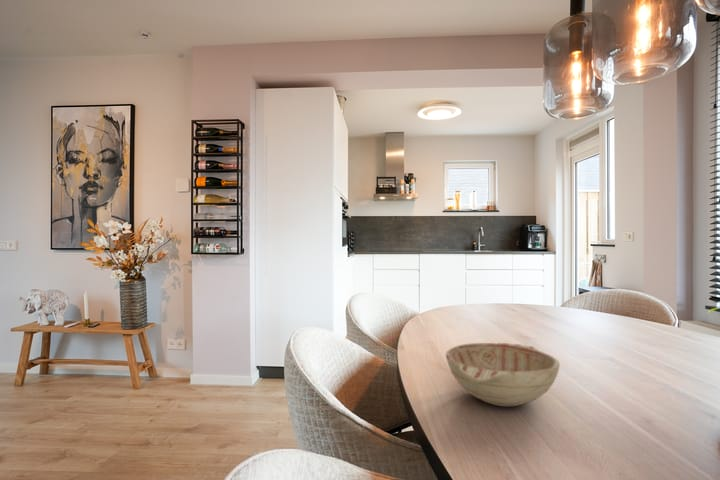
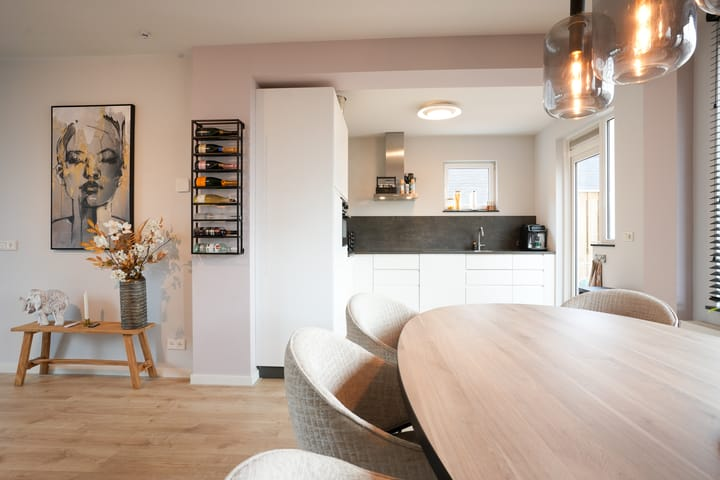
- decorative bowl [445,342,561,408]
